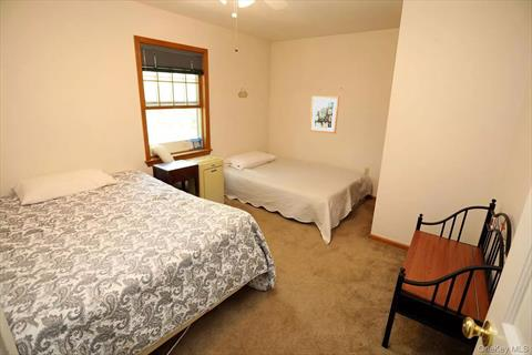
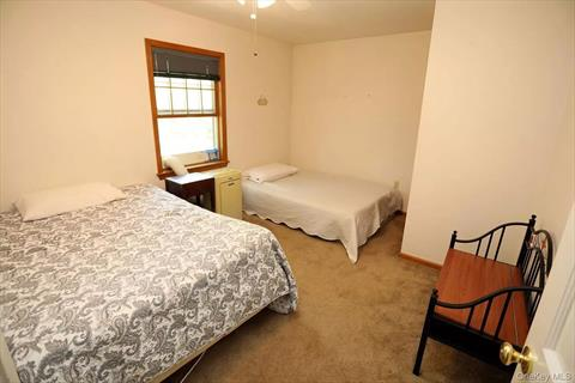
- wall art [308,95,340,134]
